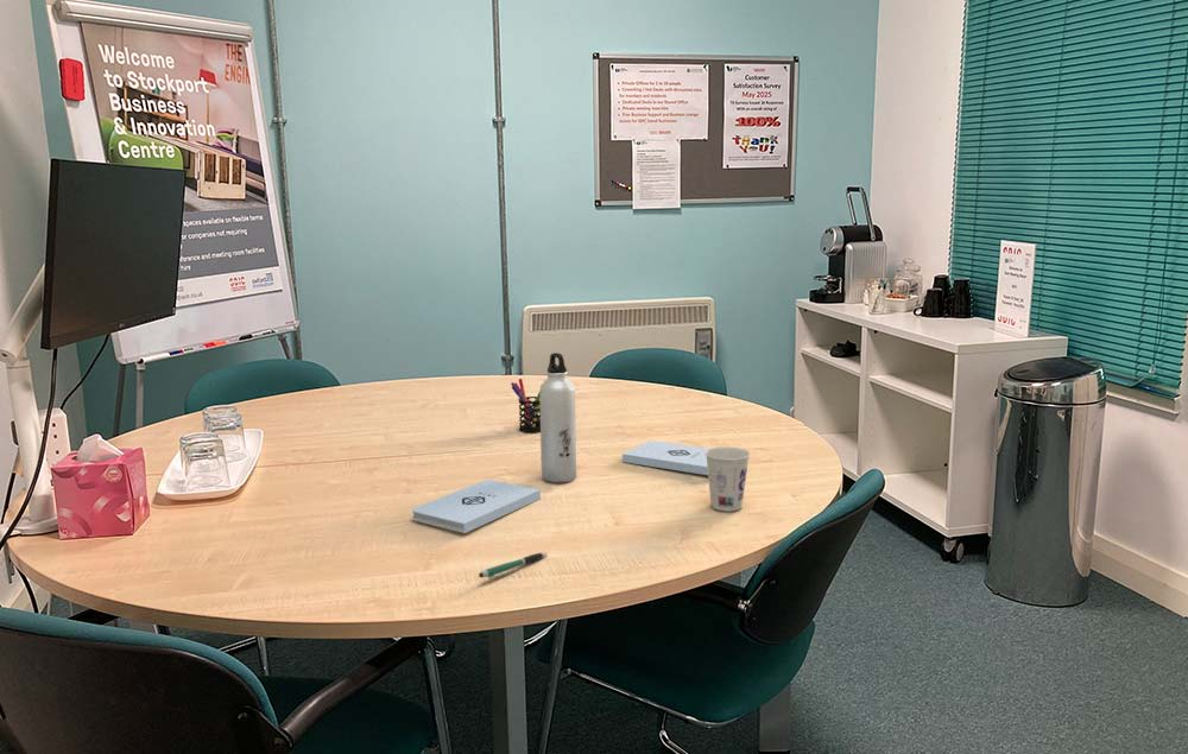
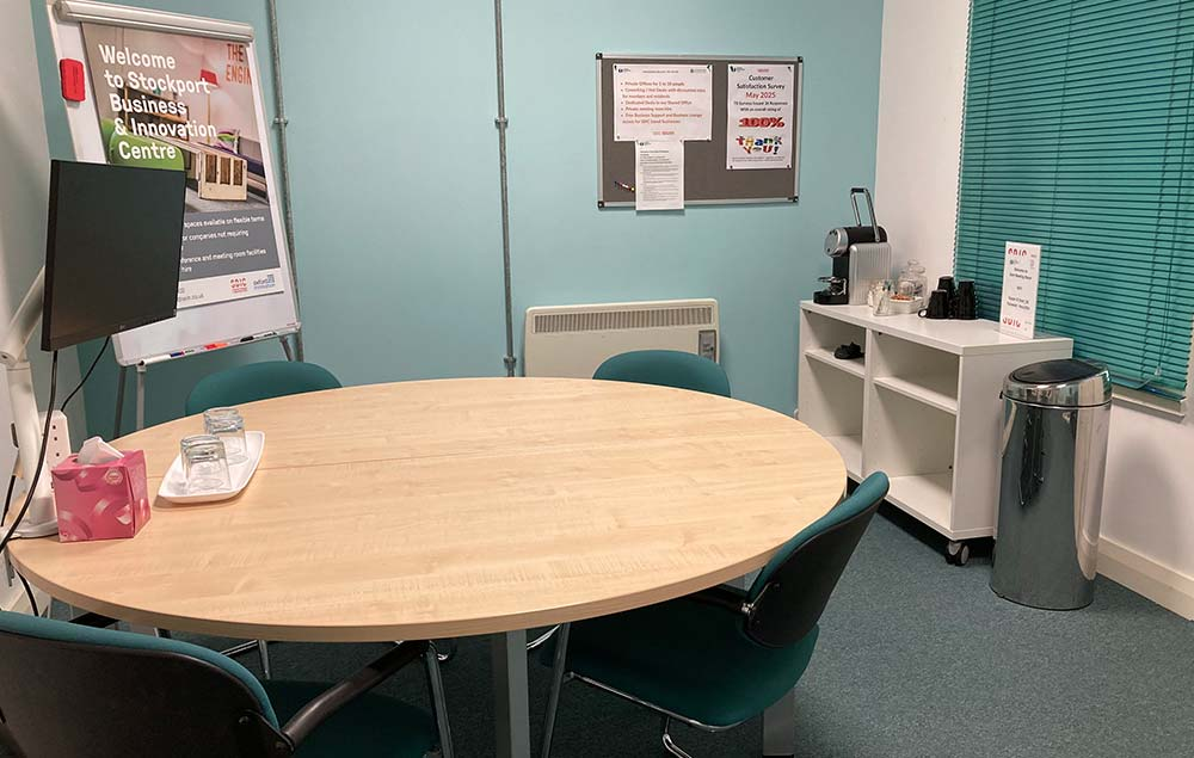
- pen holder [510,378,546,433]
- notepad [621,439,709,476]
- notepad [411,479,542,534]
- pen [478,551,549,579]
- water bottle [538,351,577,483]
- cup [706,445,751,512]
